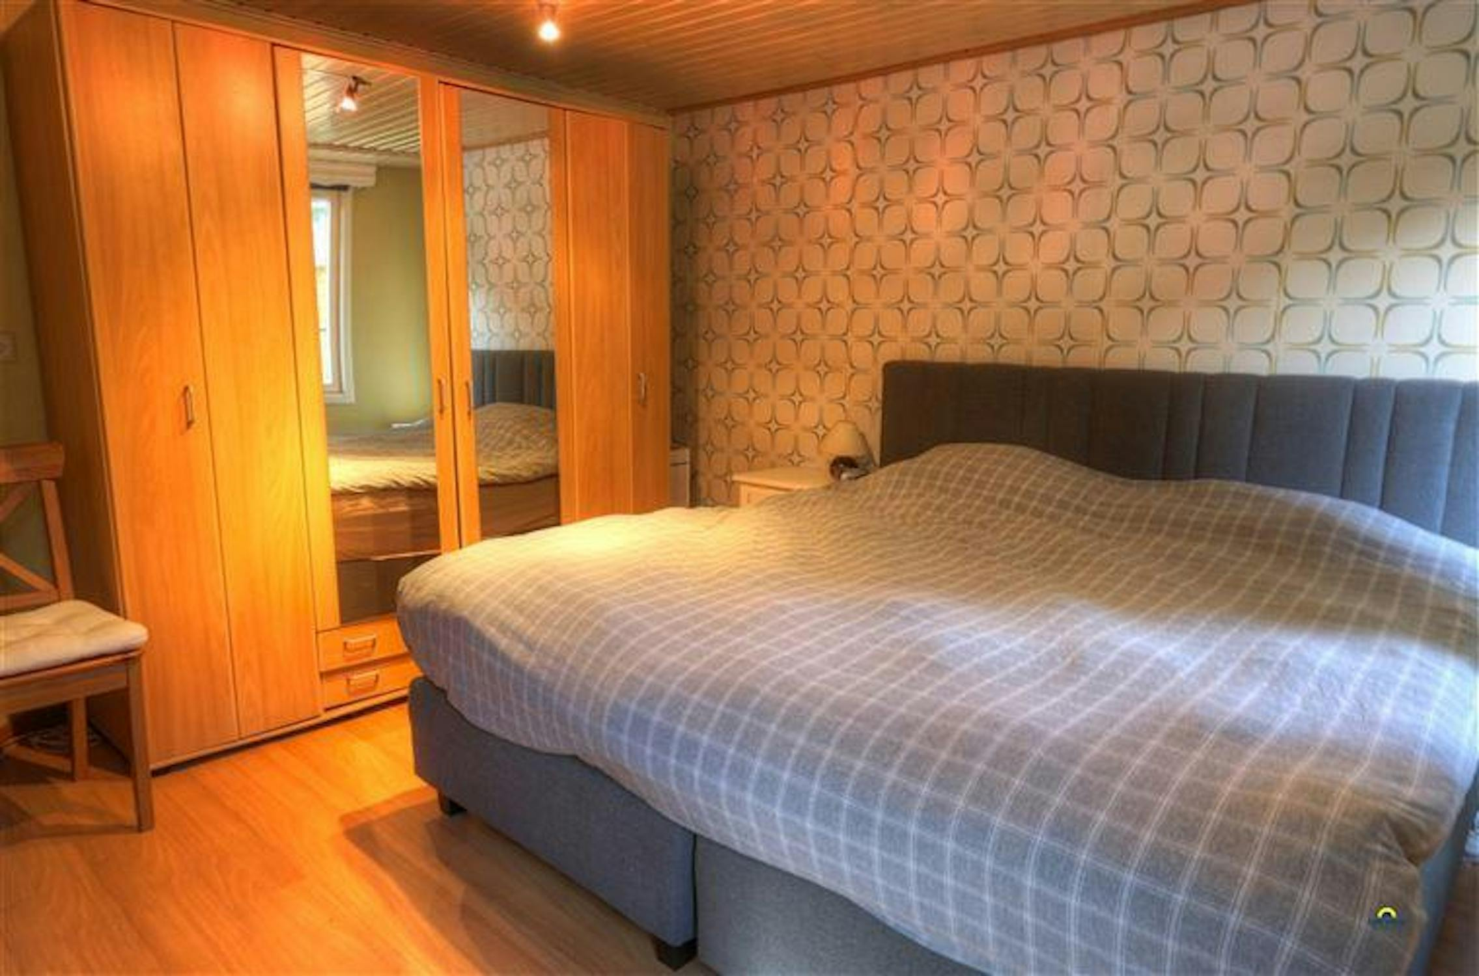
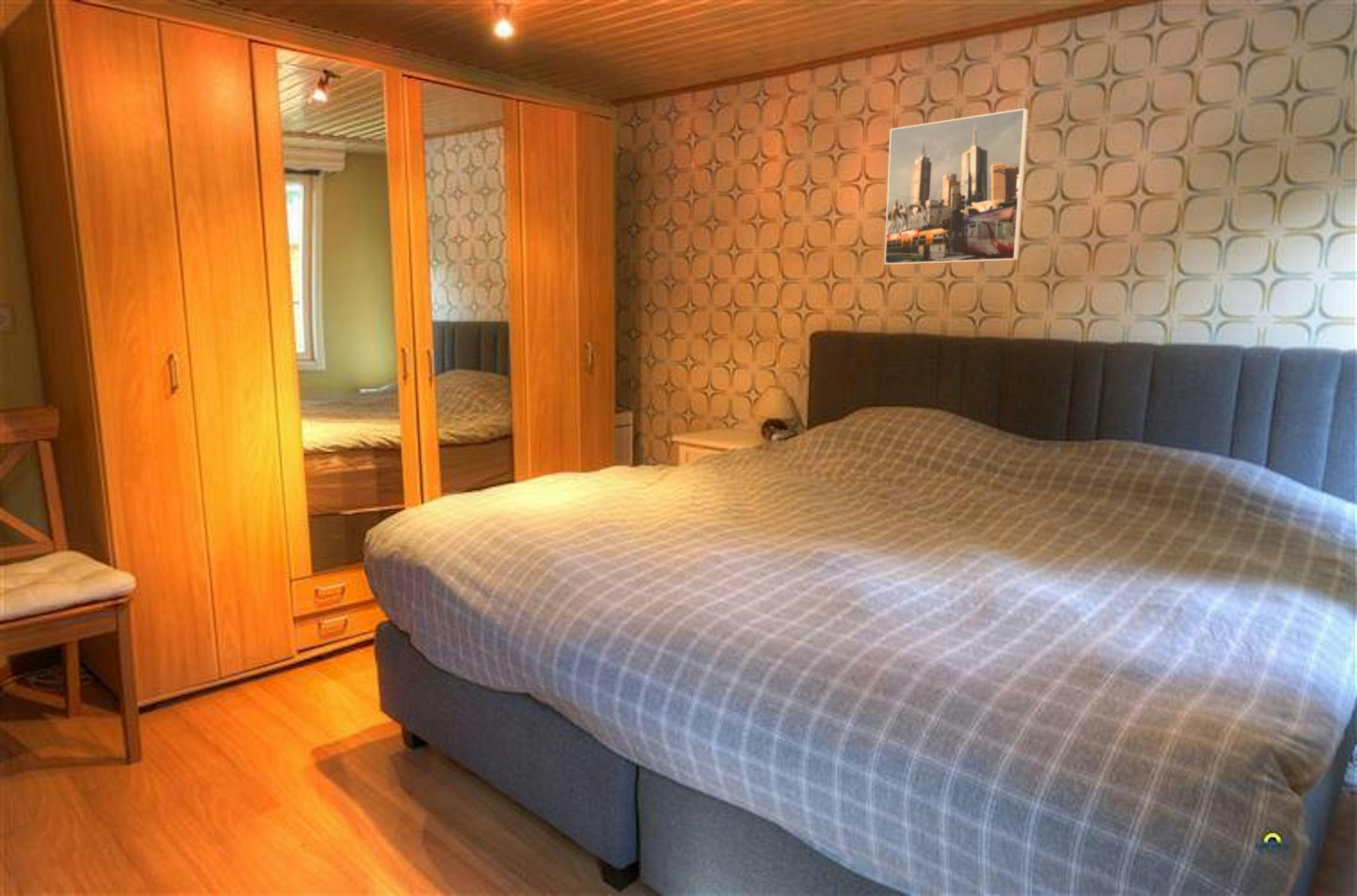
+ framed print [884,108,1029,265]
